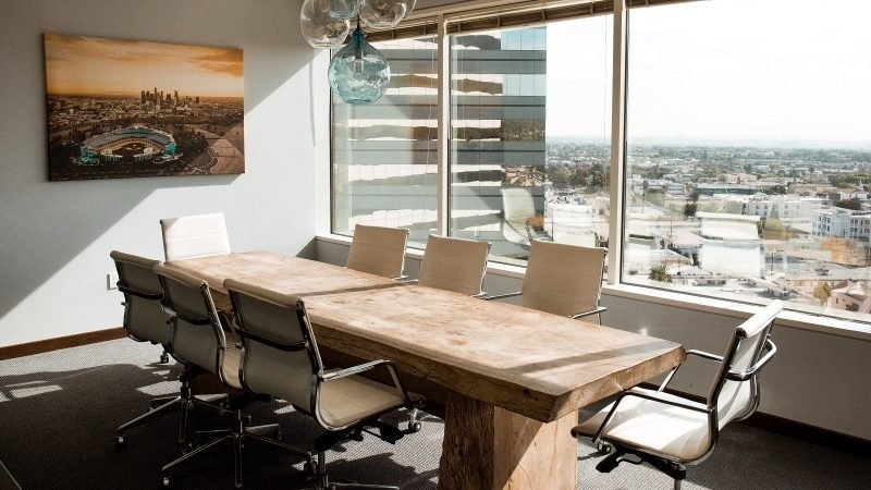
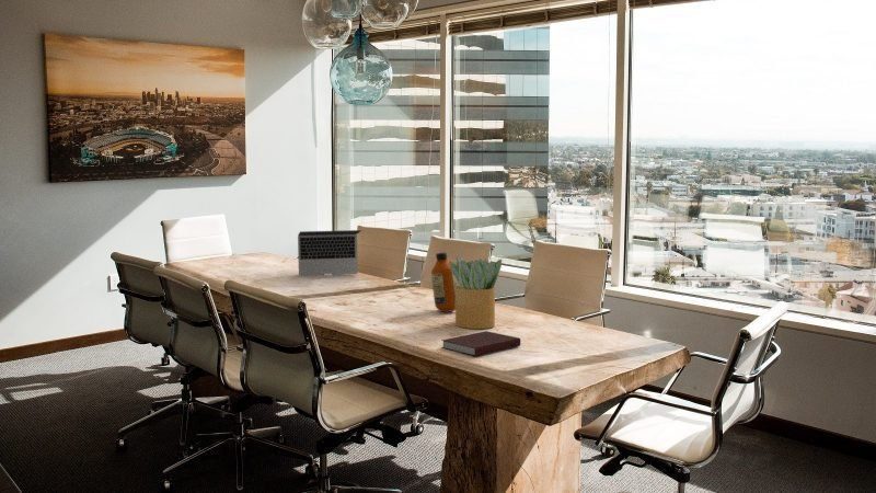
+ notebook [440,330,521,357]
+ laptop [297,229,362,276]
+ bottle [430,252,458,313]
+ potted plant [449,255,503,330]
